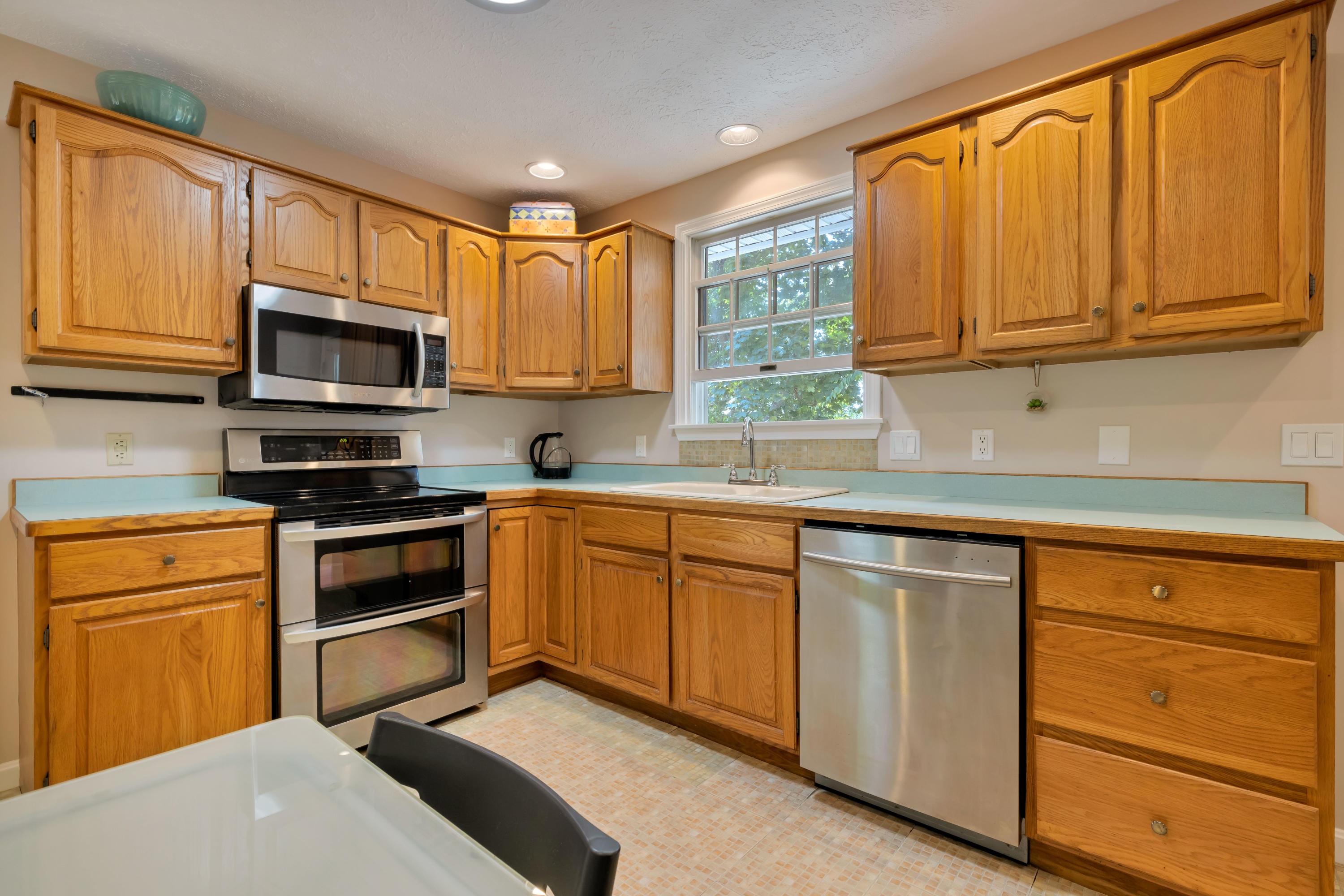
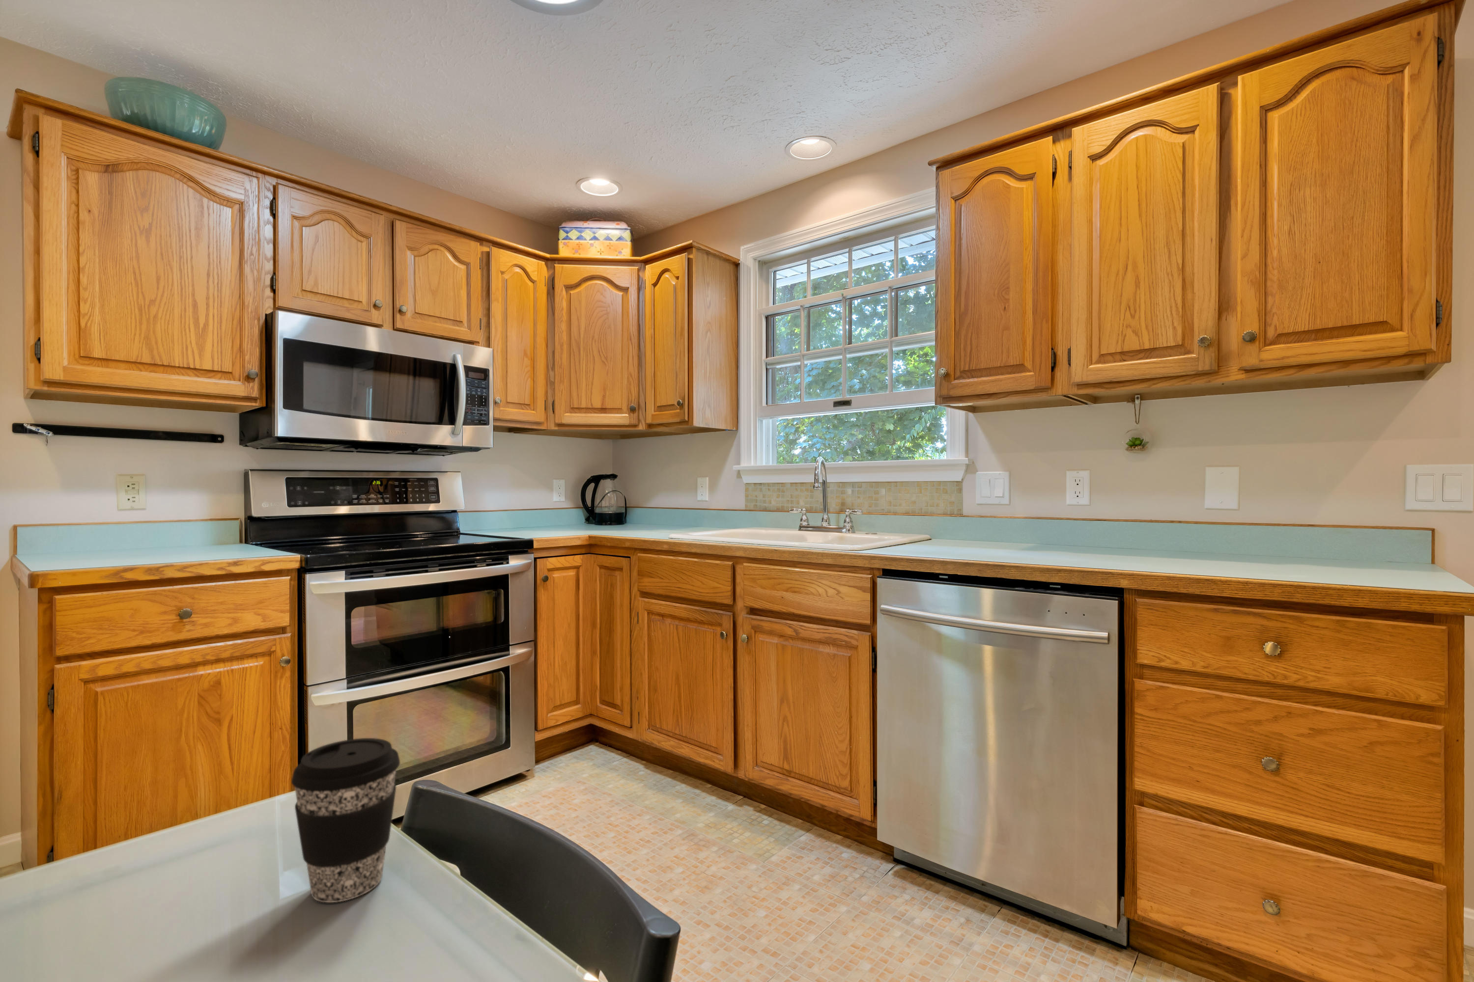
+ coffee cup [291,738,400,903]
